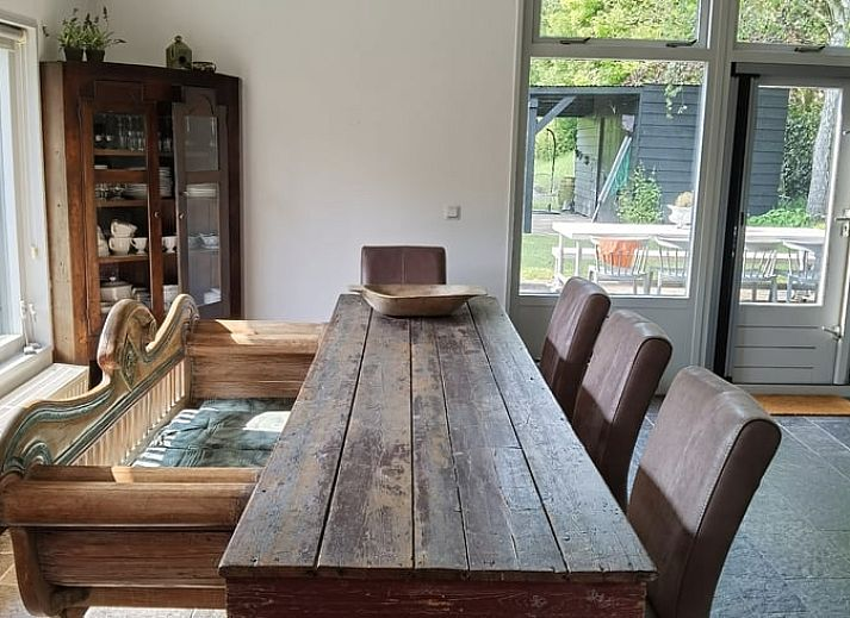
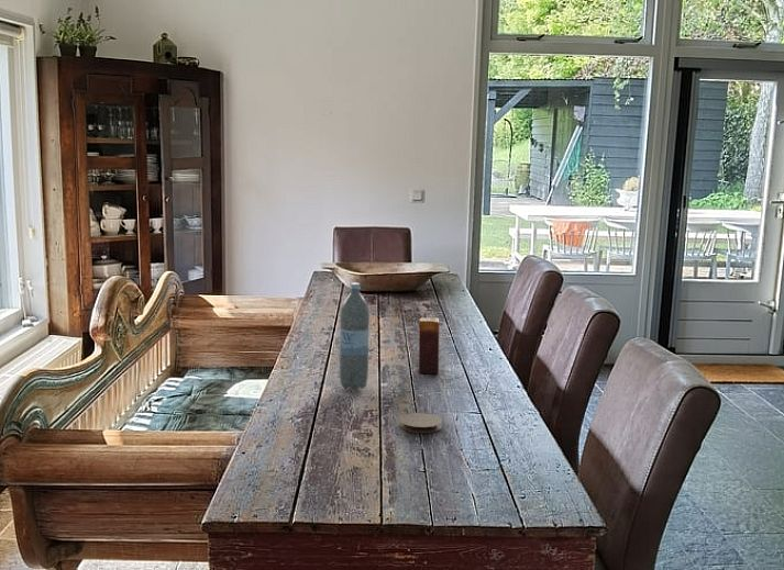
+ coaster [398,412,443,434]
+ candle [418,316,440,375]
+ water bottle [339,282,371,391]
